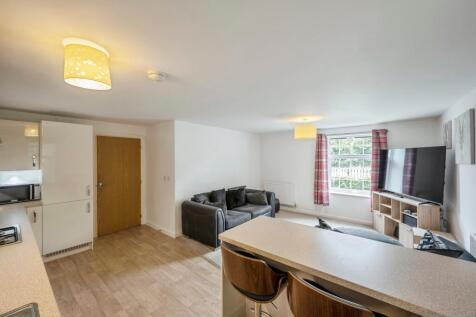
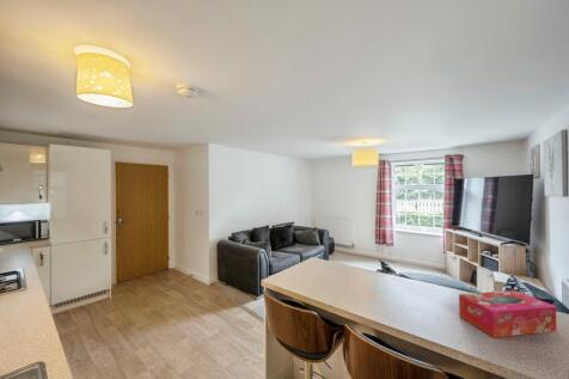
+ tissue box [458,289,557,338]
